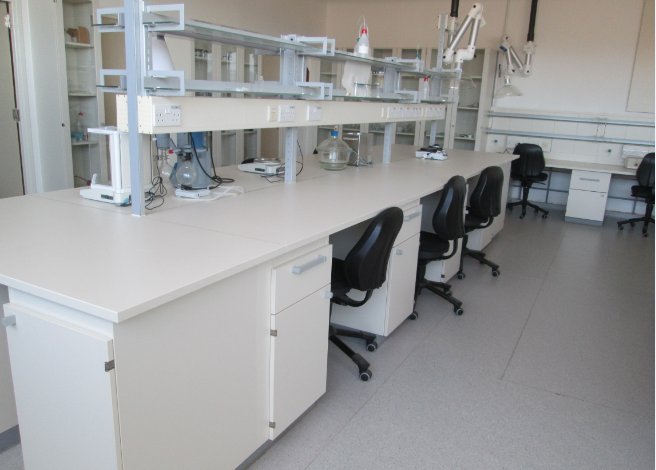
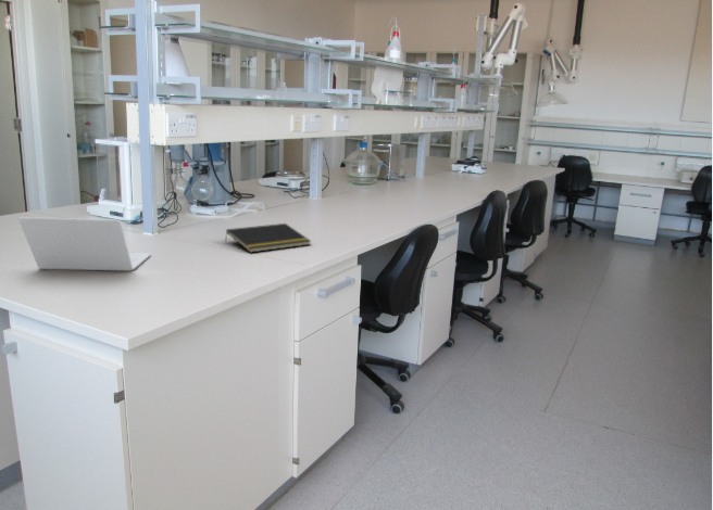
+ laptop [17,205,152,272]
+ notepad [224,222,312,254]
